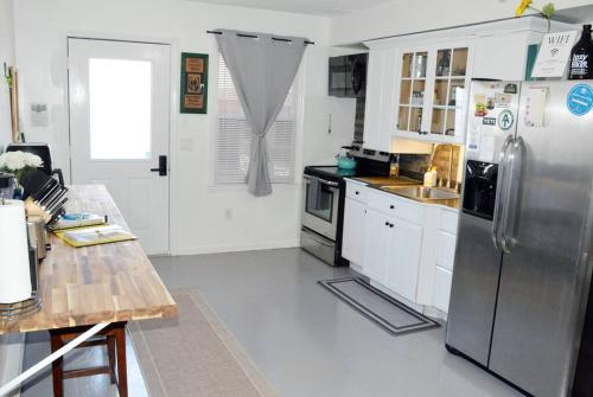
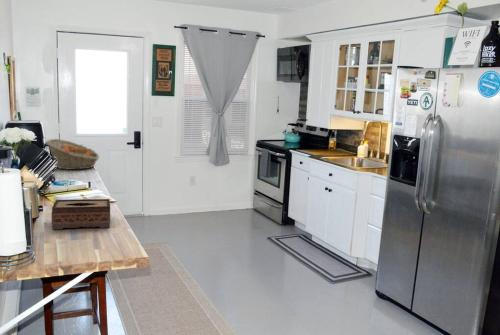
+ tissue box [50,198,111,230]
+ fruit basket [45,138,100,171]
